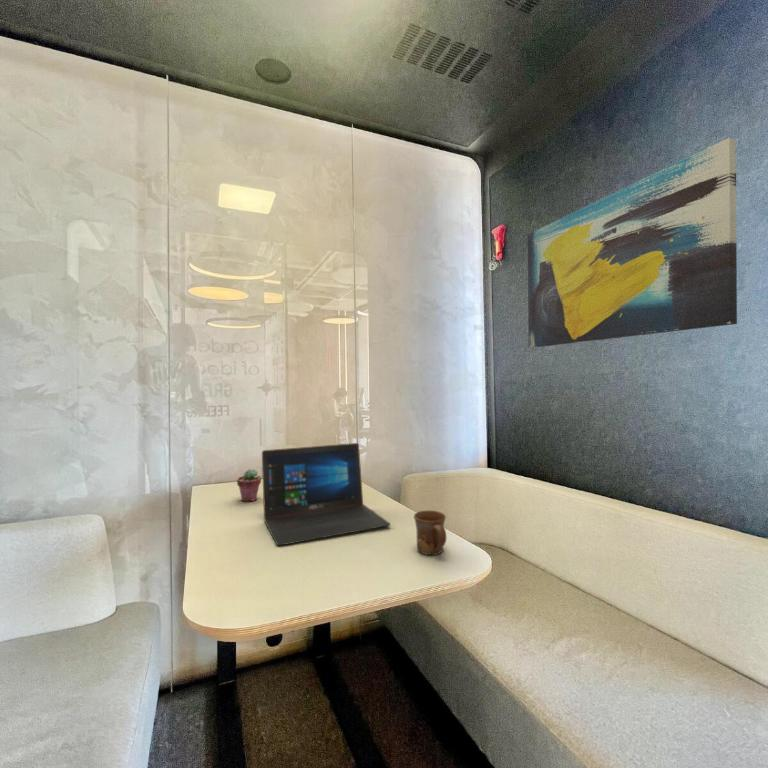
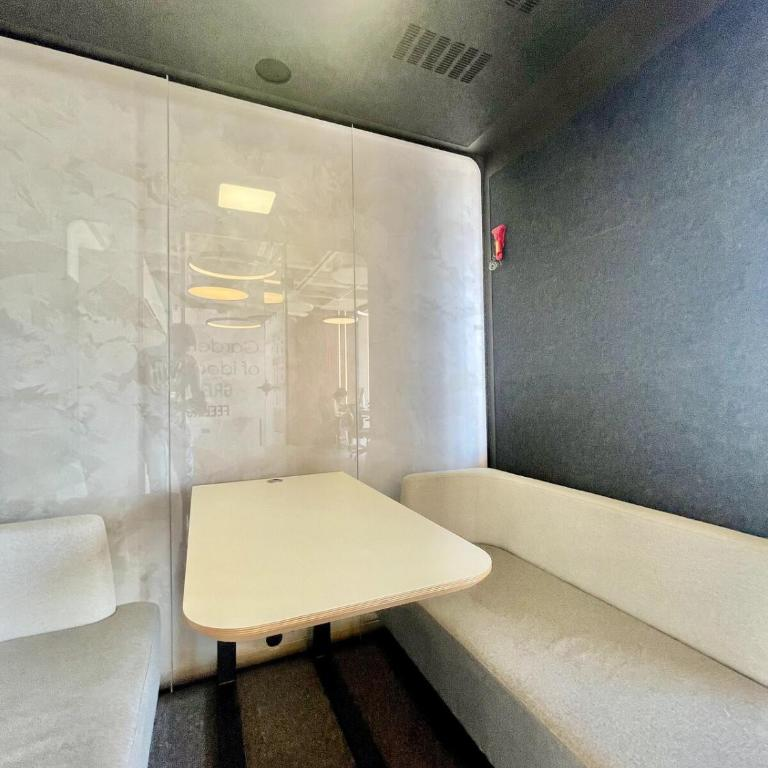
- mug [413,509,447,556]
- laptop [261,442,391,547]
- wall art [527,137,738,348]
- potted succulent [236,468,262,503]
